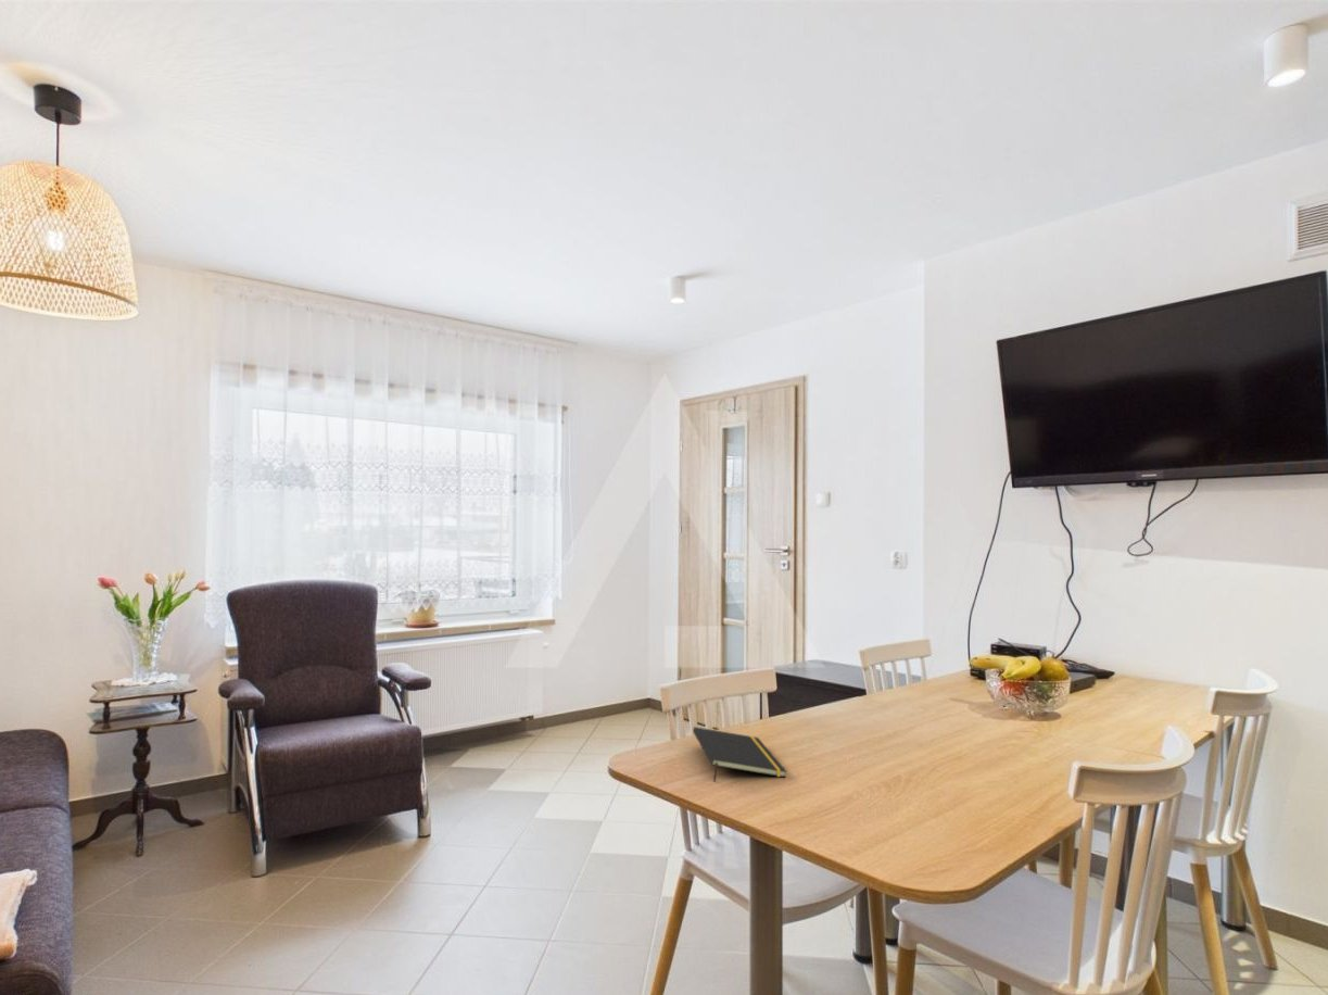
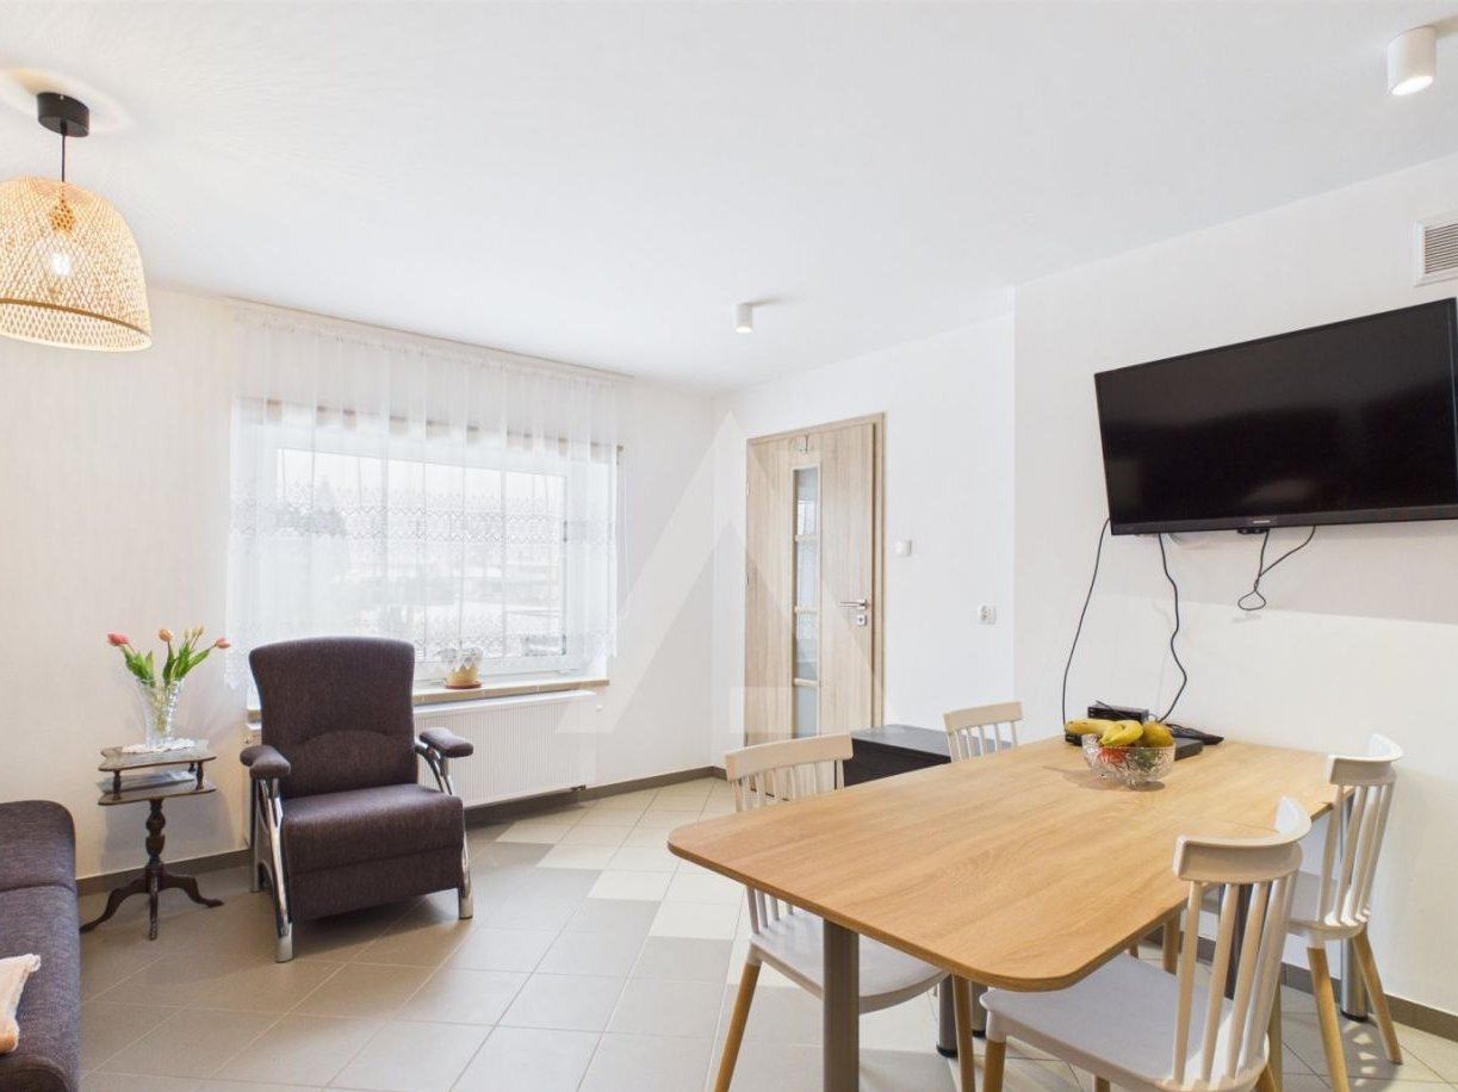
- notepad [692,726,787,783]
